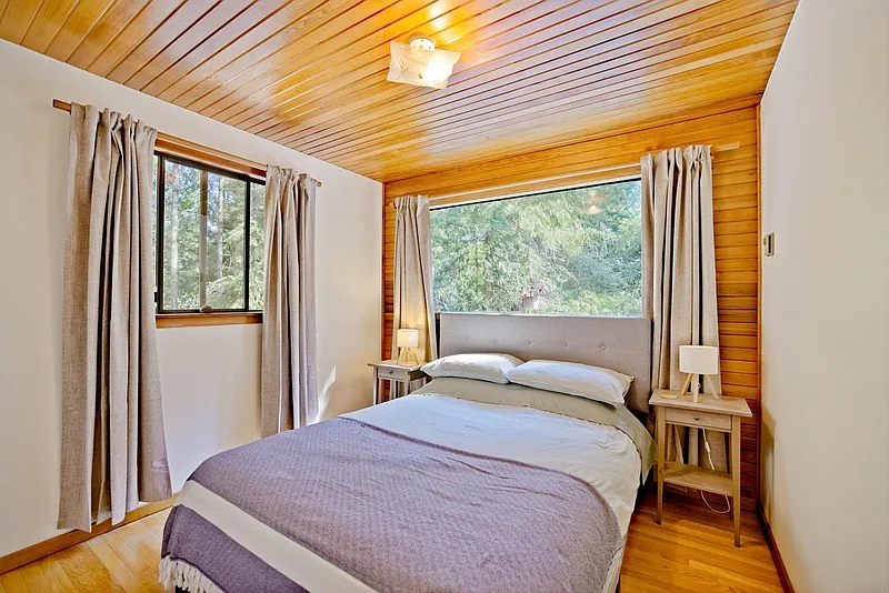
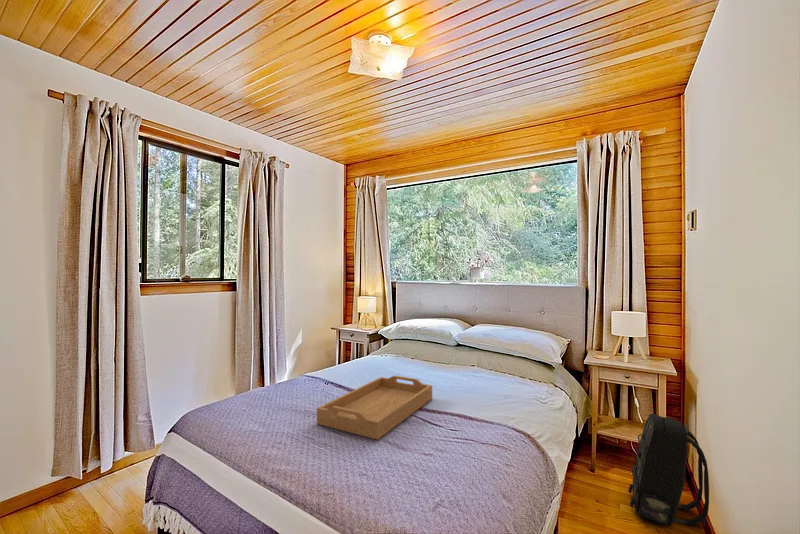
+ serving tray [316,375,433,441]
+ backpack [628,413,710,527]
